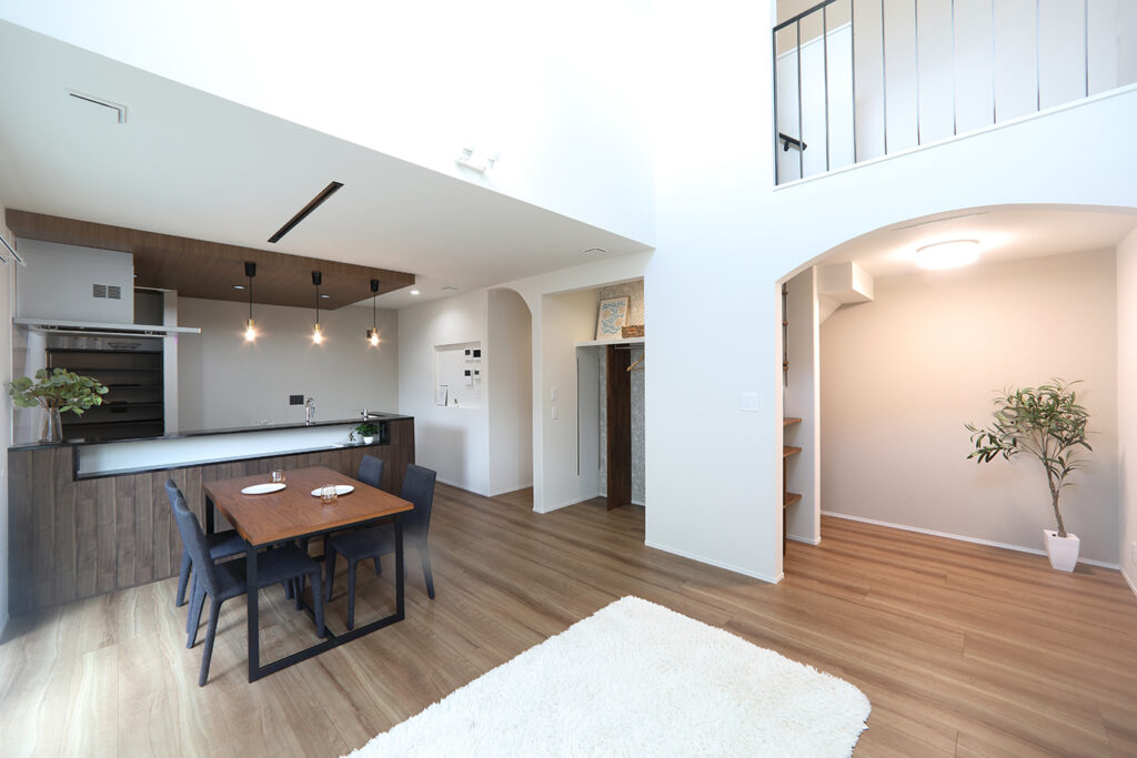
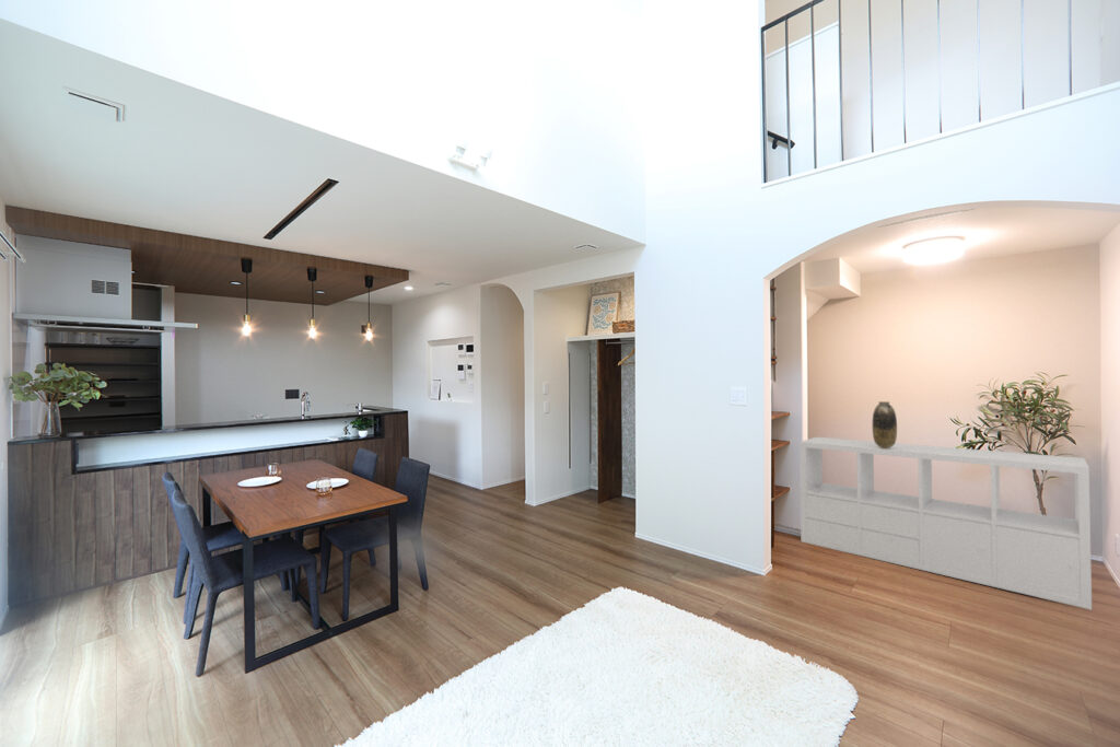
+ storage cabinet [798,436,1093,610]
+ vase [872,400,898,448]
